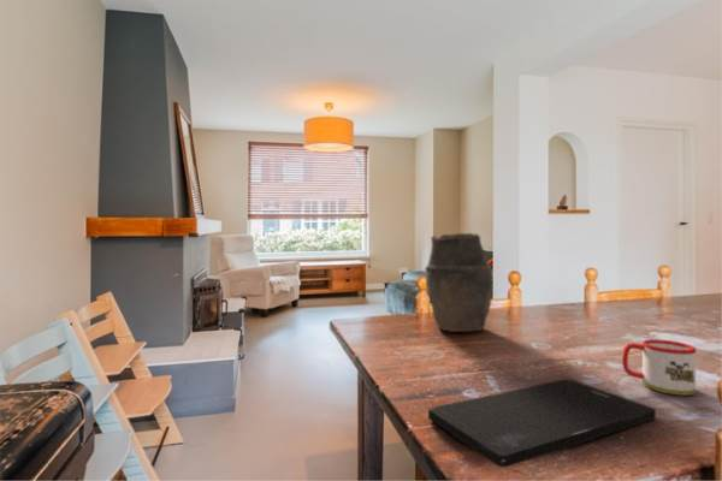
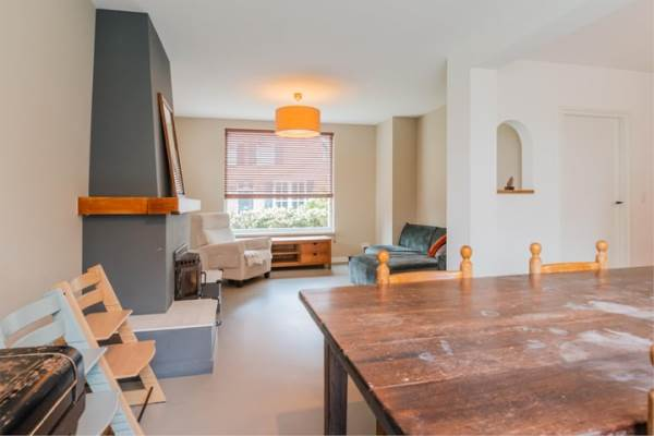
- vase [424,232,493,333]
- smartphone [427,378,657,468]
- mug [621,338,697,396]
